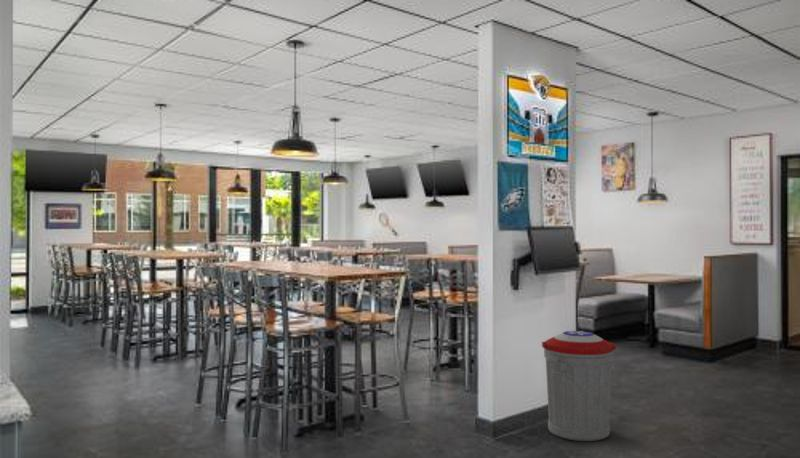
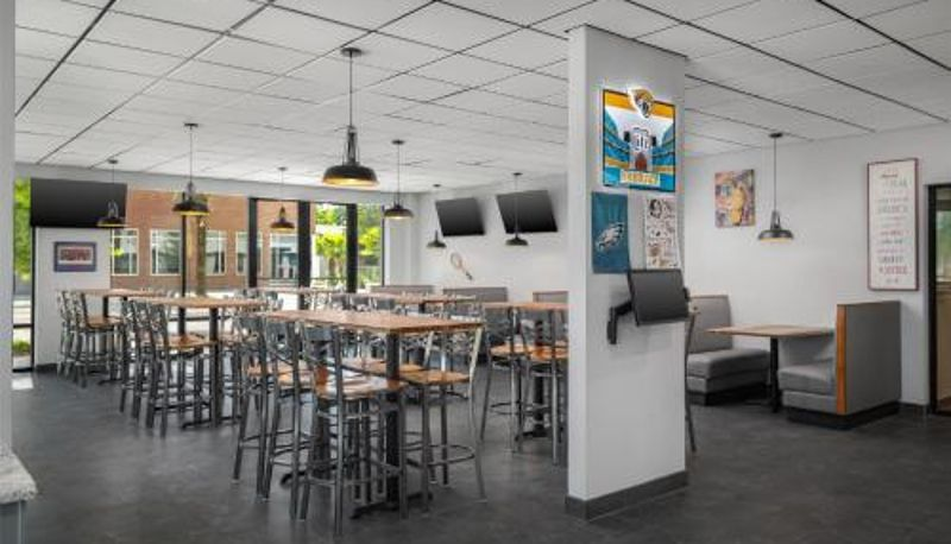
- trash can [541,330,617,442]
